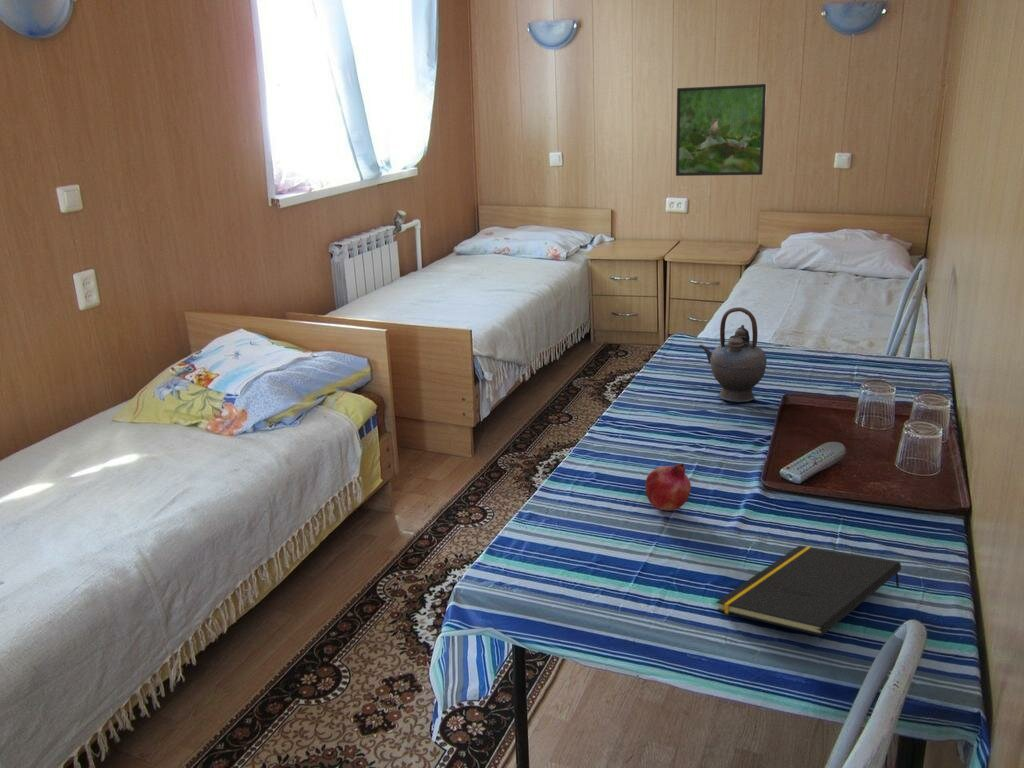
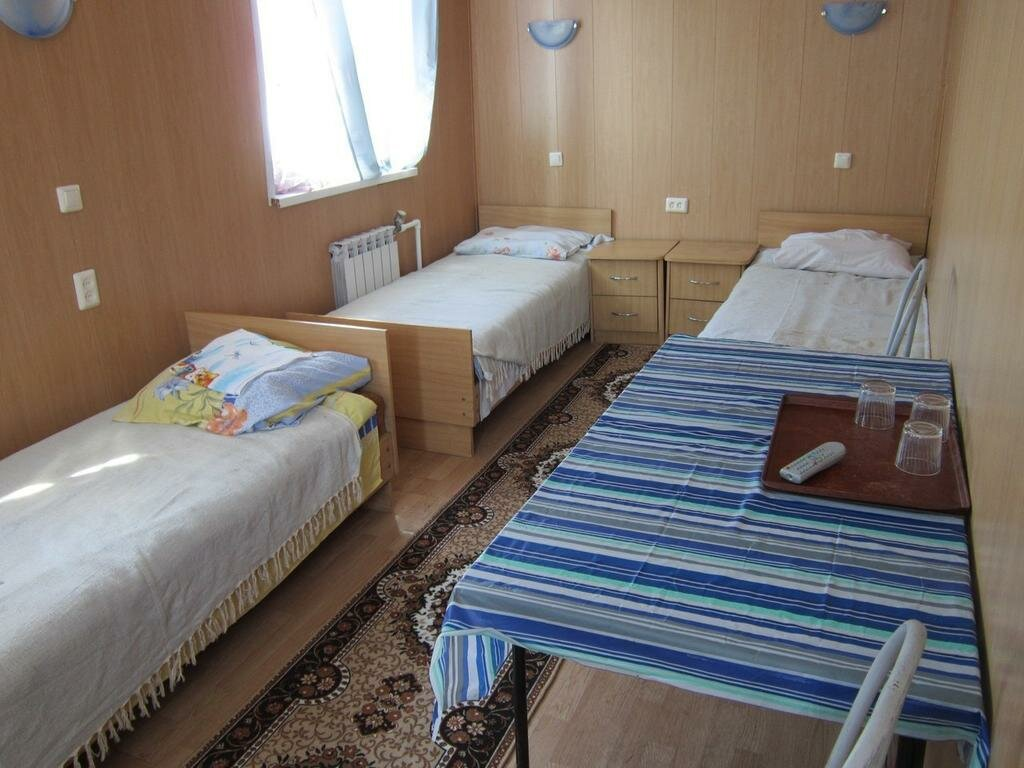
- teapot [698,306,768,403]
- fruit [644,463,692,511]
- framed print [675,83,768,177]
- notepad [715,545,902,637]
